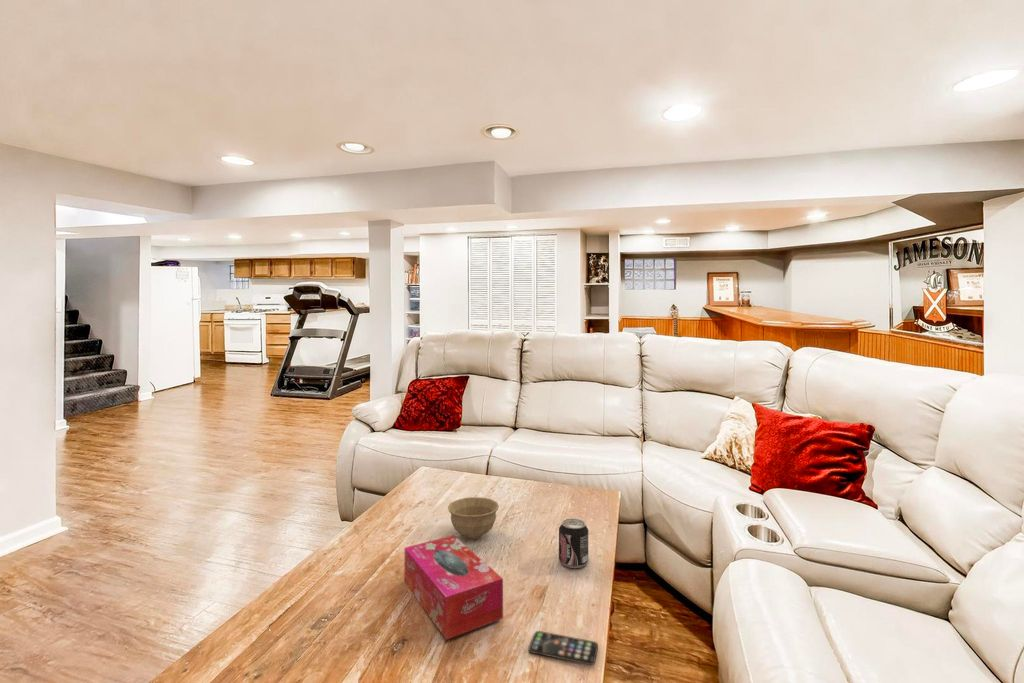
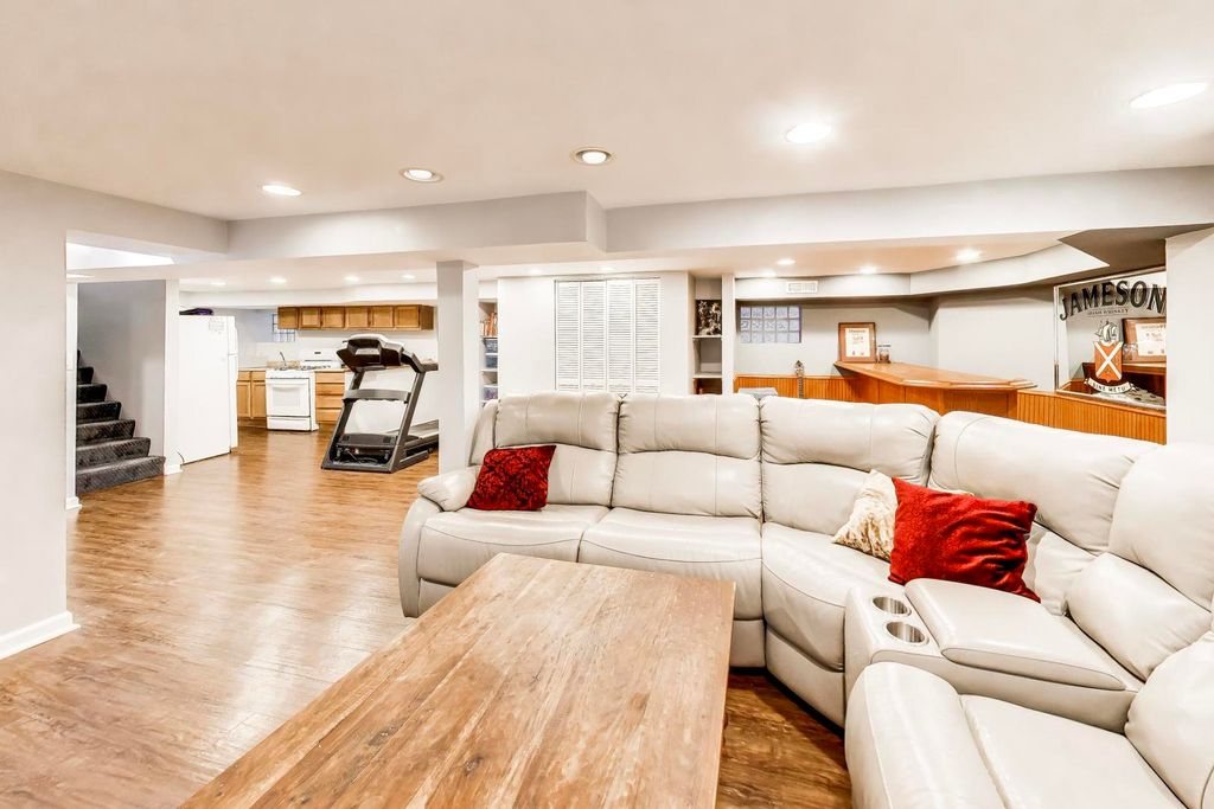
- smartphone [528,630,599,666]
- tissue box [404,534,504,641]
- bowl [447,496,500,540]
- beverage can [558,517,589,569]
